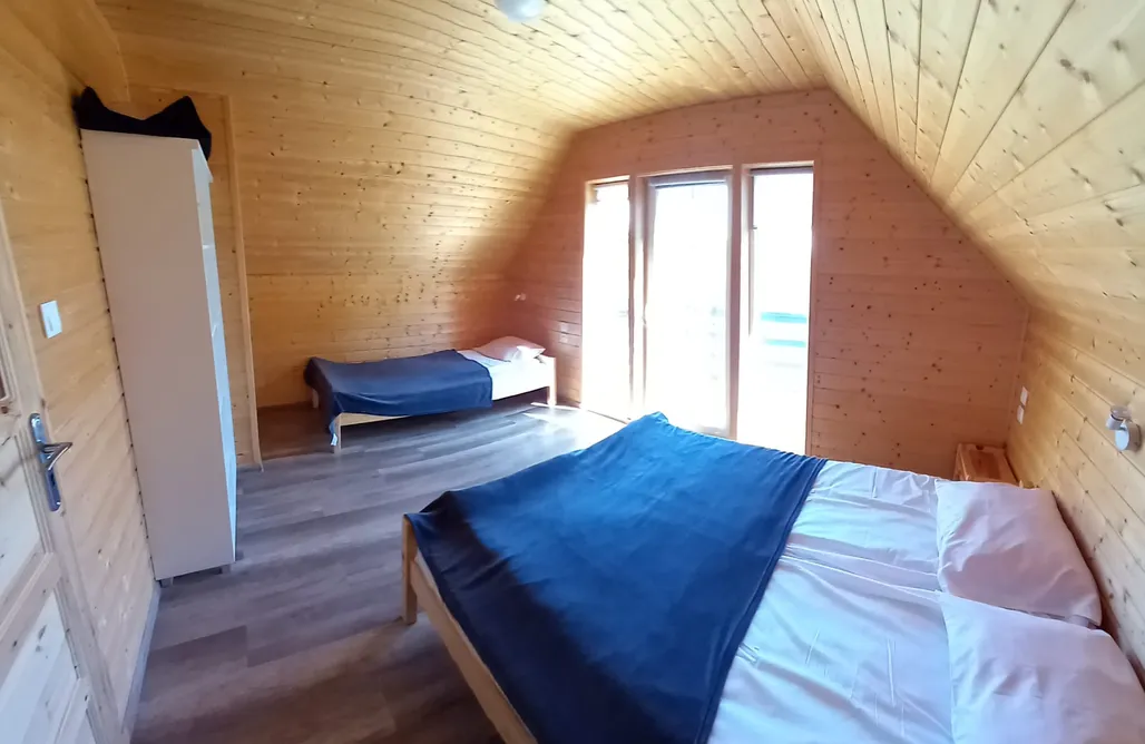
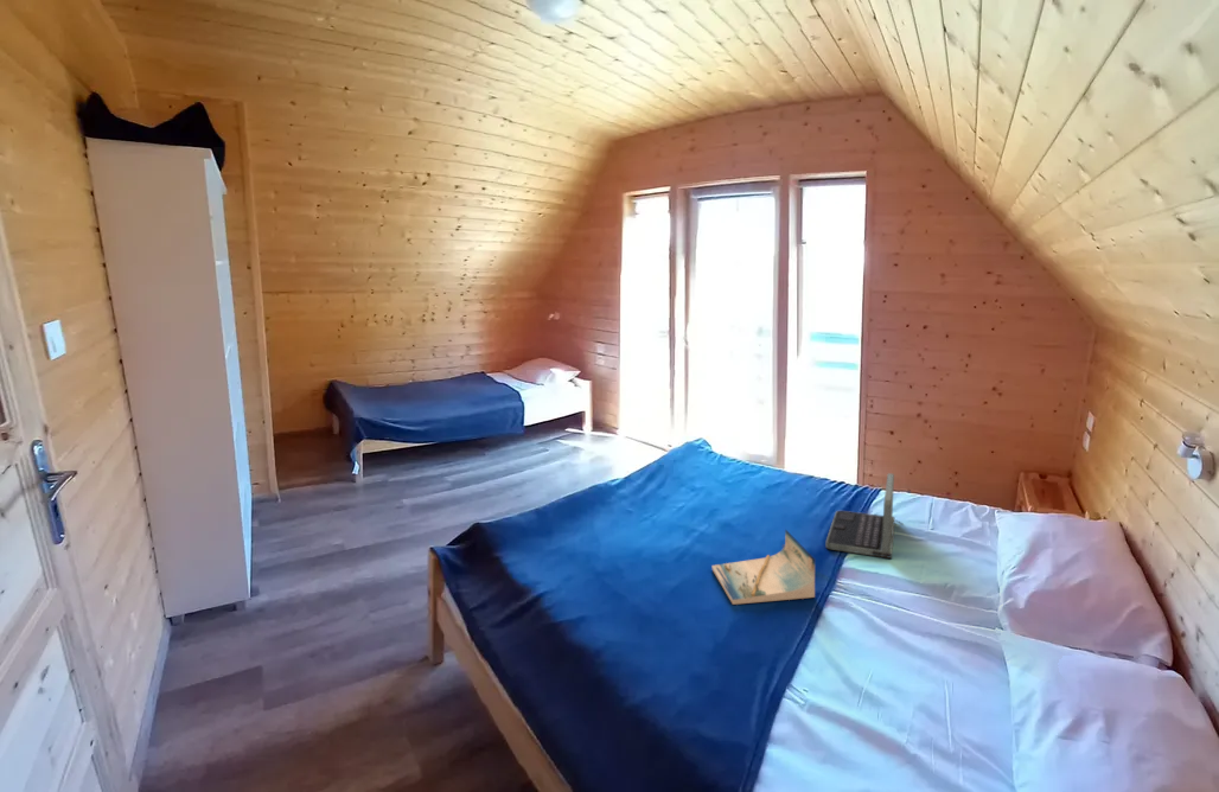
+ book [710,528,816,606]
+ laptop [824,472,905,560]
